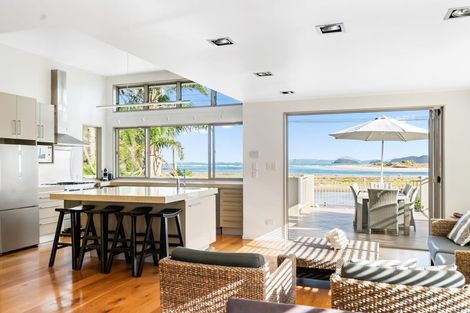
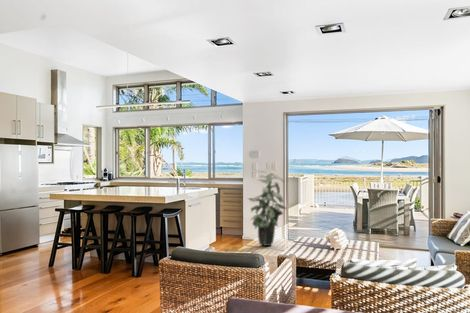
+ indoor plant [247,169,288,247]
